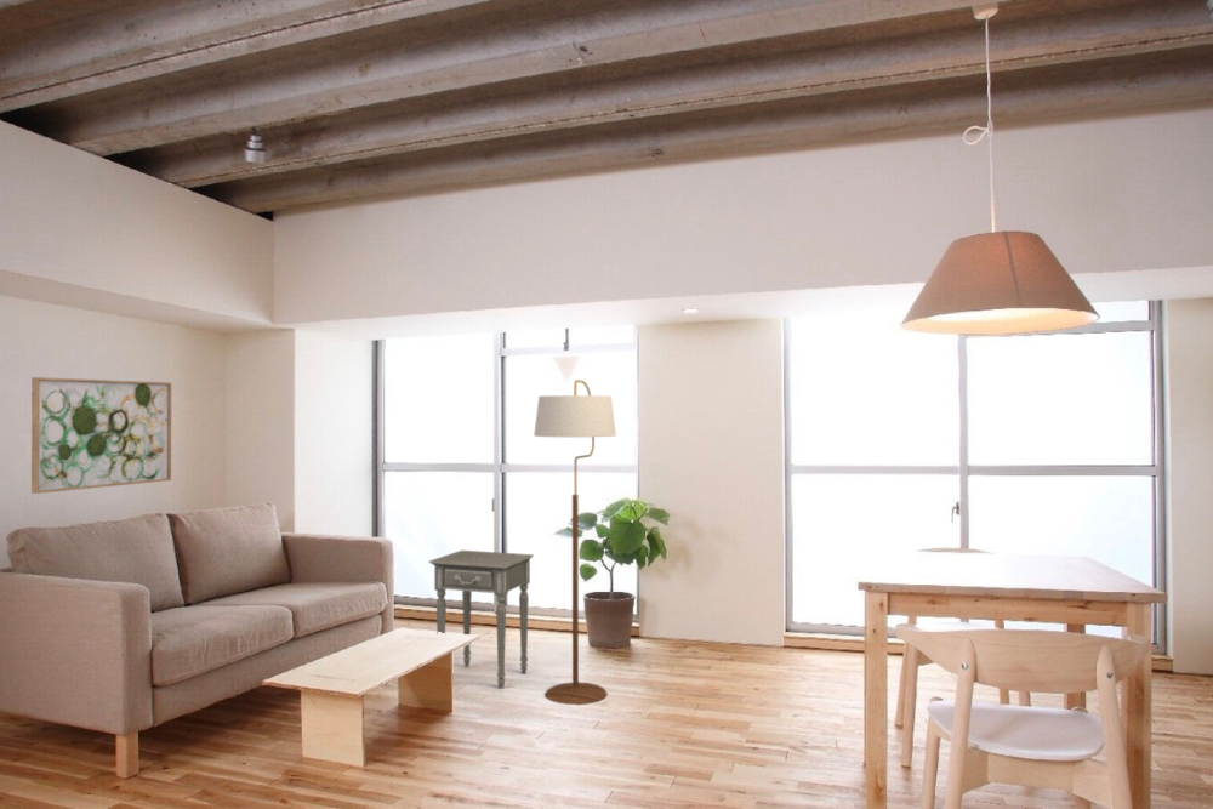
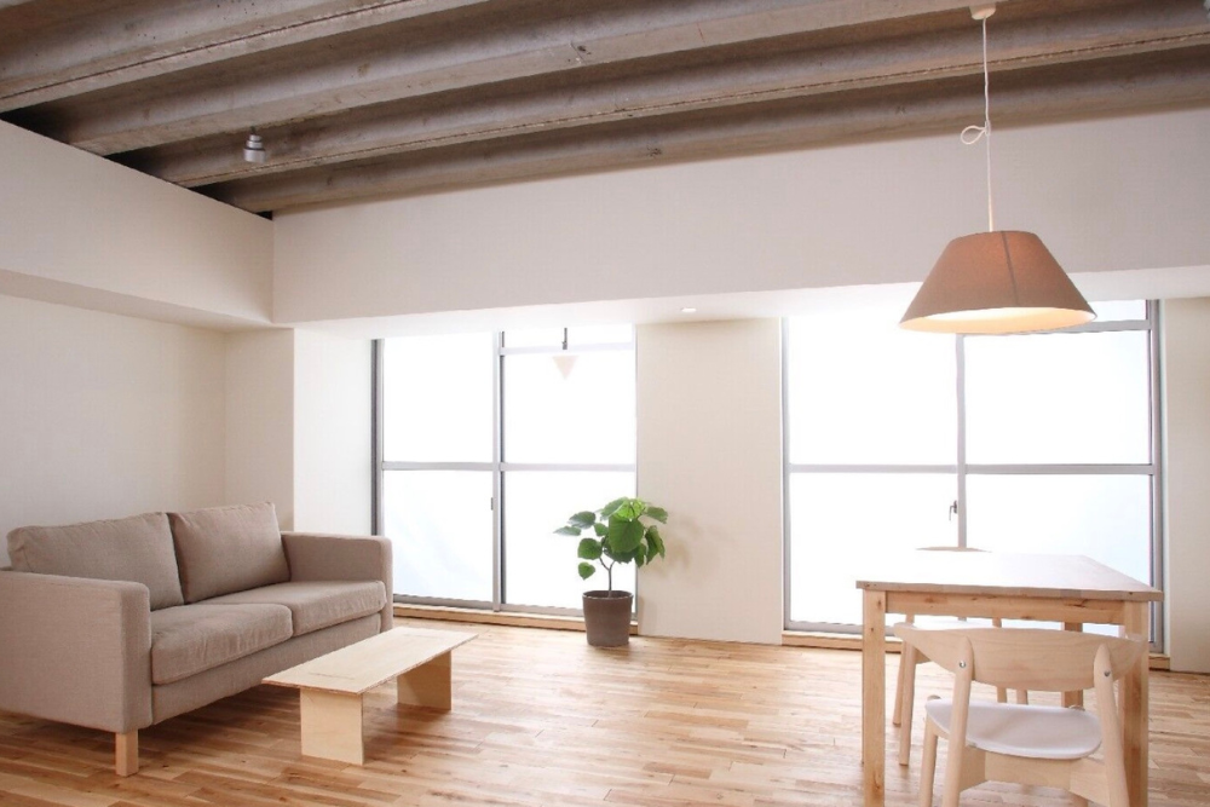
- floor lamp [533,378,617,706]
- side table [428,549,535,690]
- wall art [30,376,172,495]
